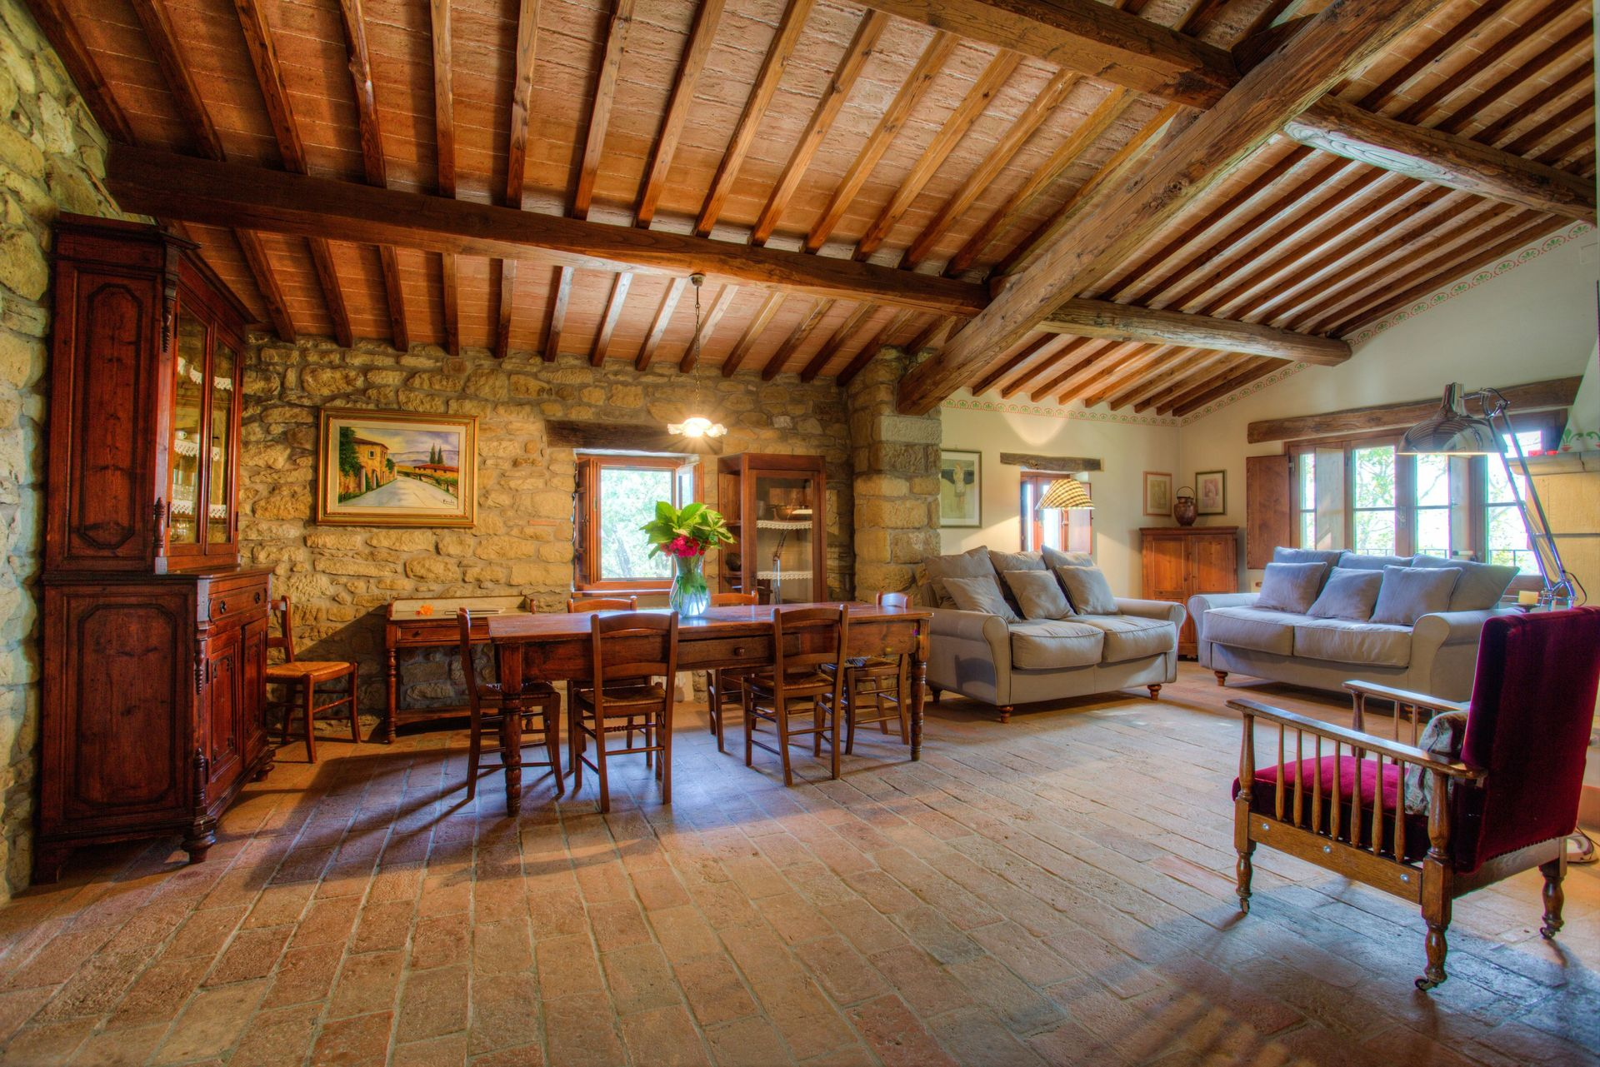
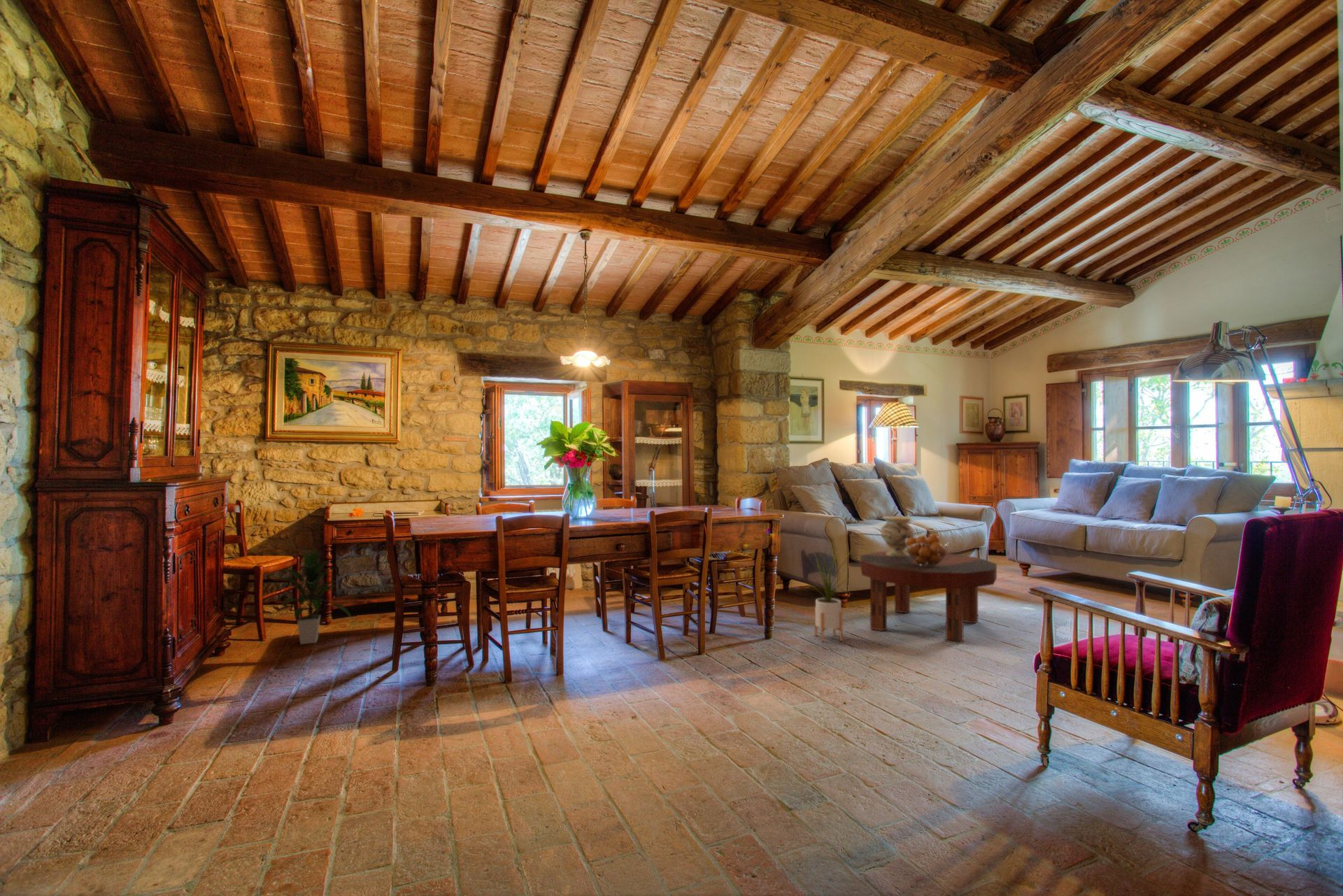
+ indoor plant [271,547,353,645]
+ fruit basket [905,534,950,567]
+ coffee table [860,550,997,645]
+ decorative vase [880,515,915,557]
+ house plant [804,538,855,642]
